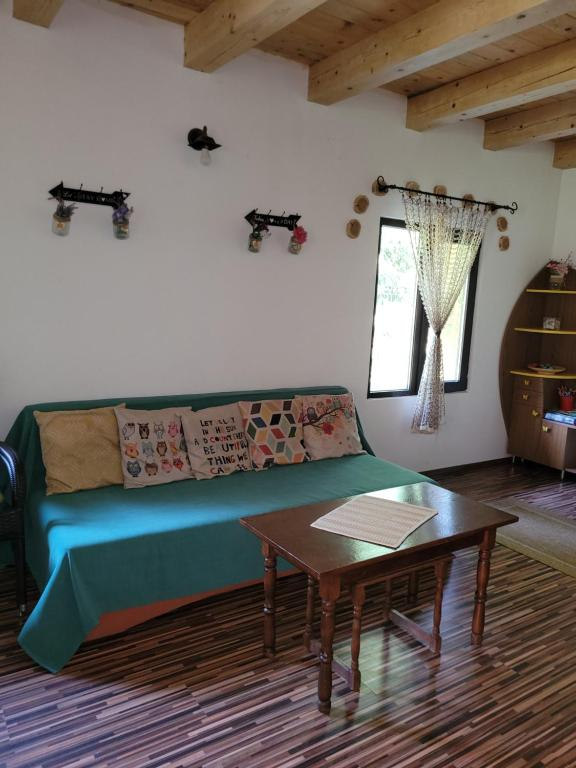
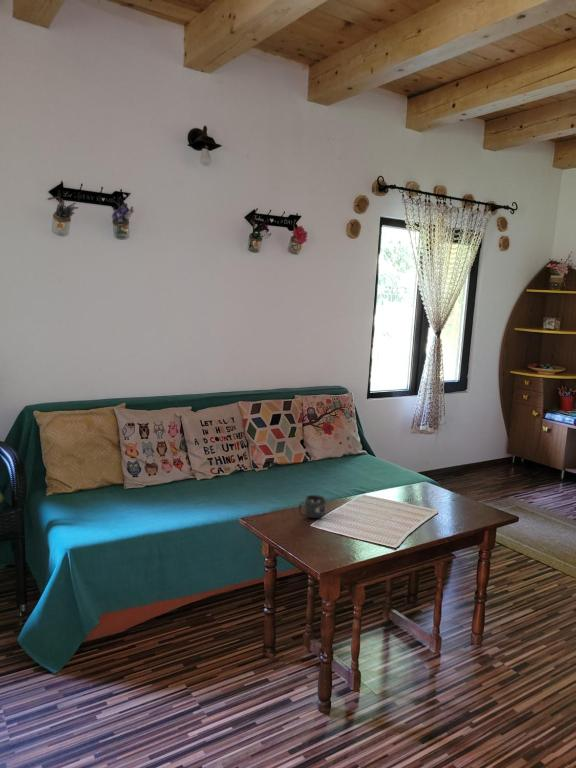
+ mug [297,494,327,519]
